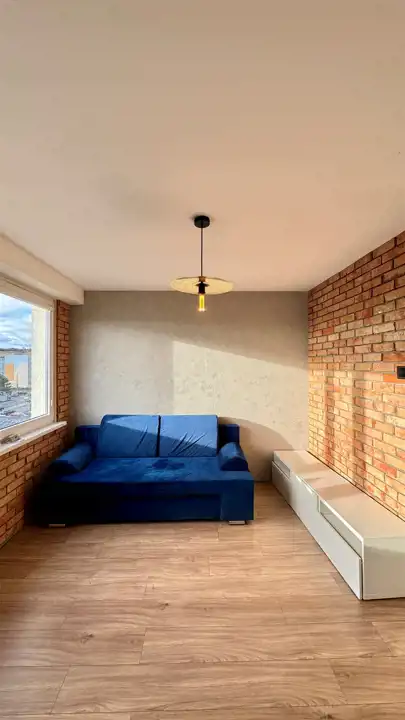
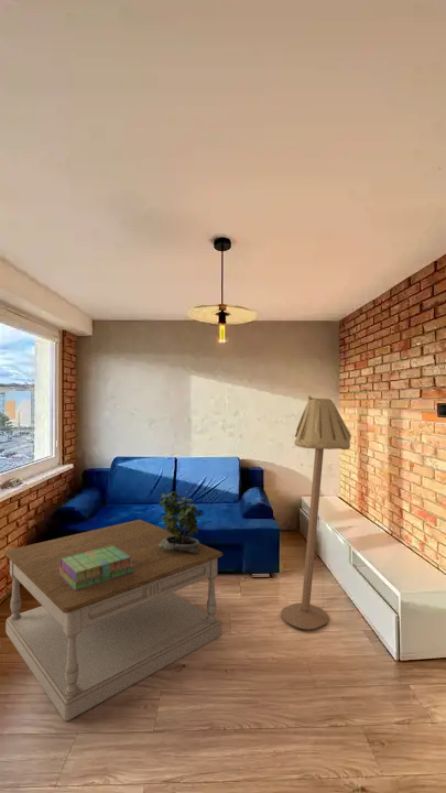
+ coffee table [3,519,224,723]
+ floor lamp [280,394,352,630]
+ potted plant [159,490,203,553]
+ stack of books [58,546,133,590]
